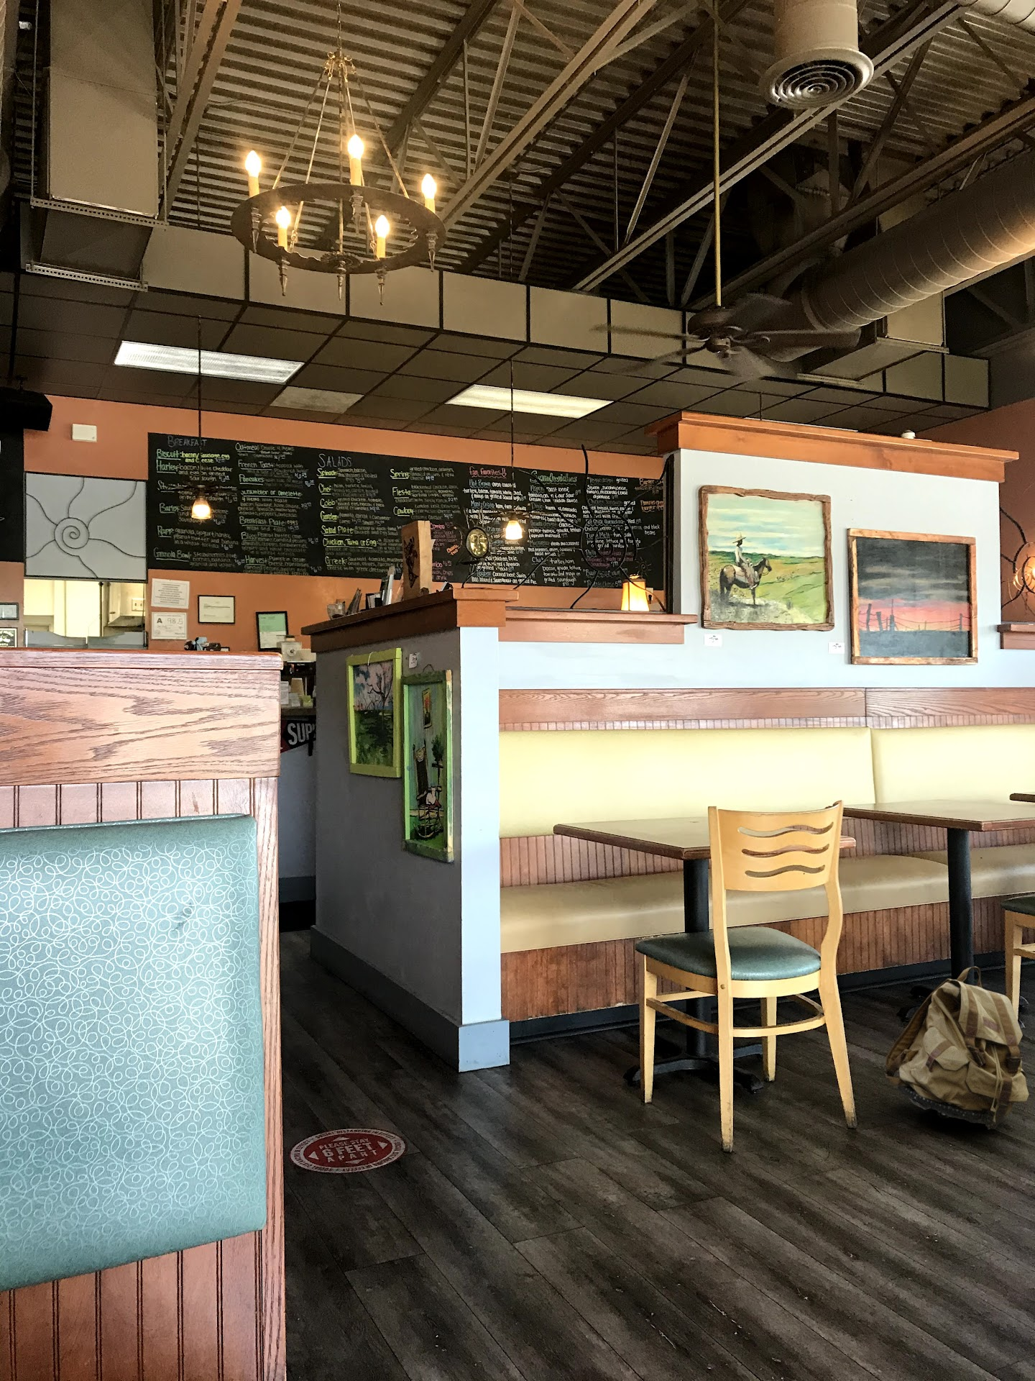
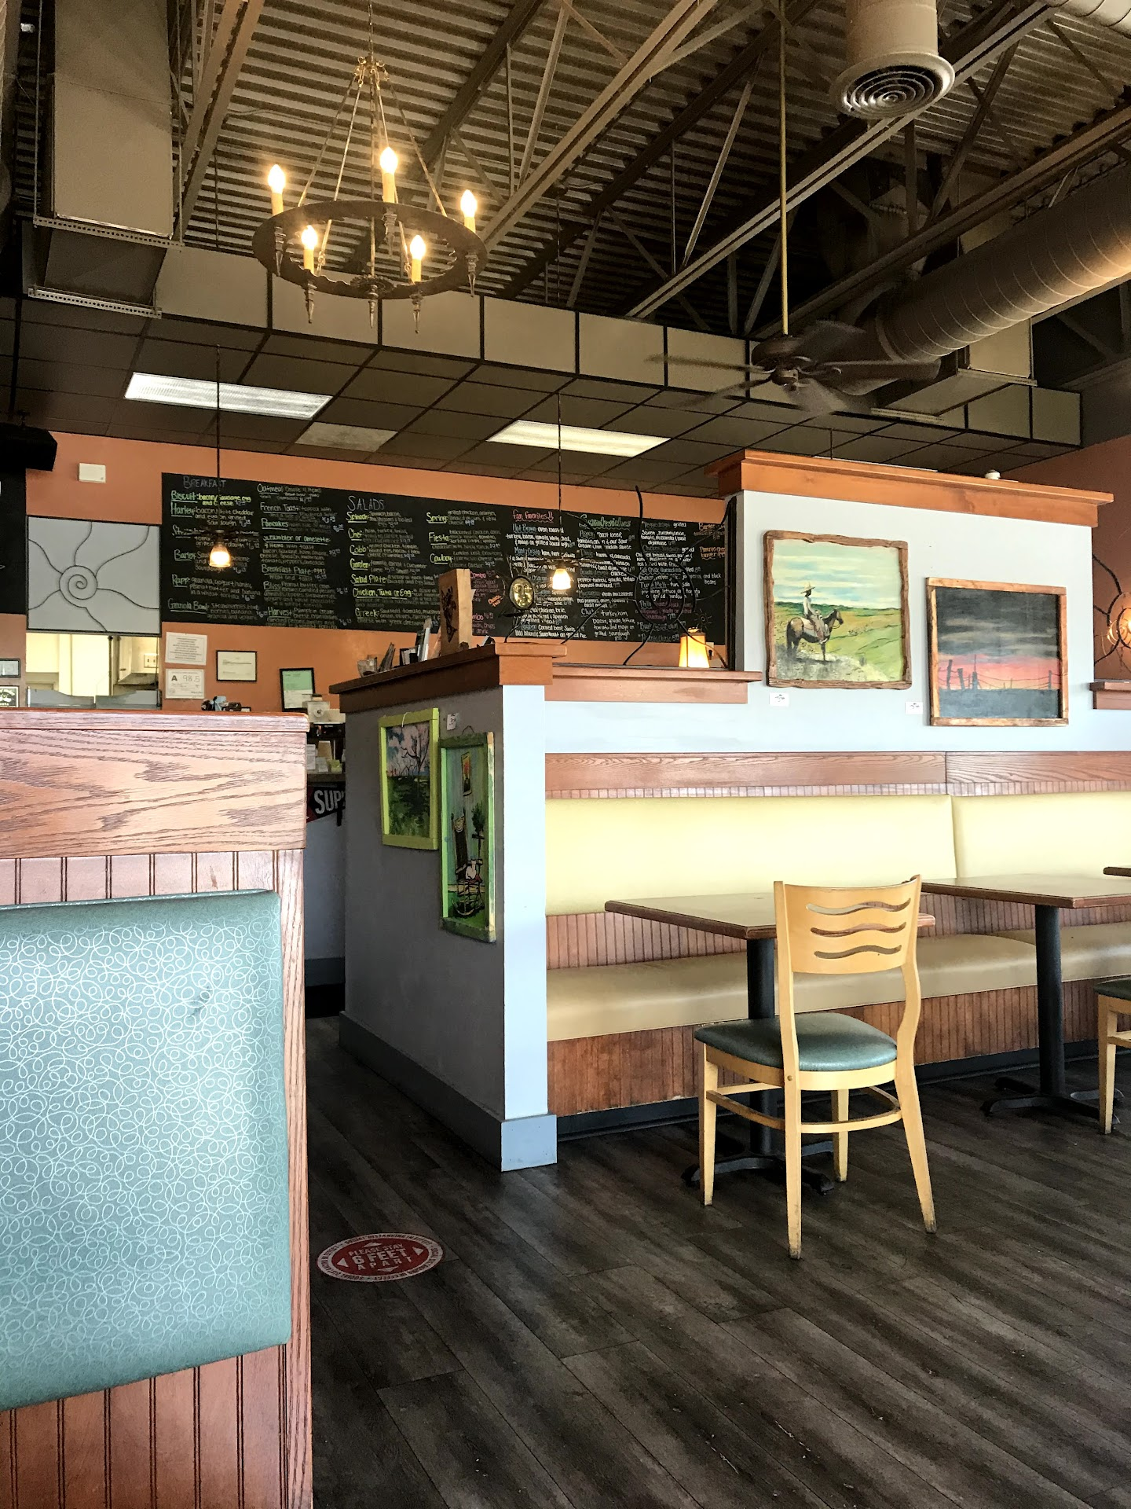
- backpack [884,966,1030,1130]
